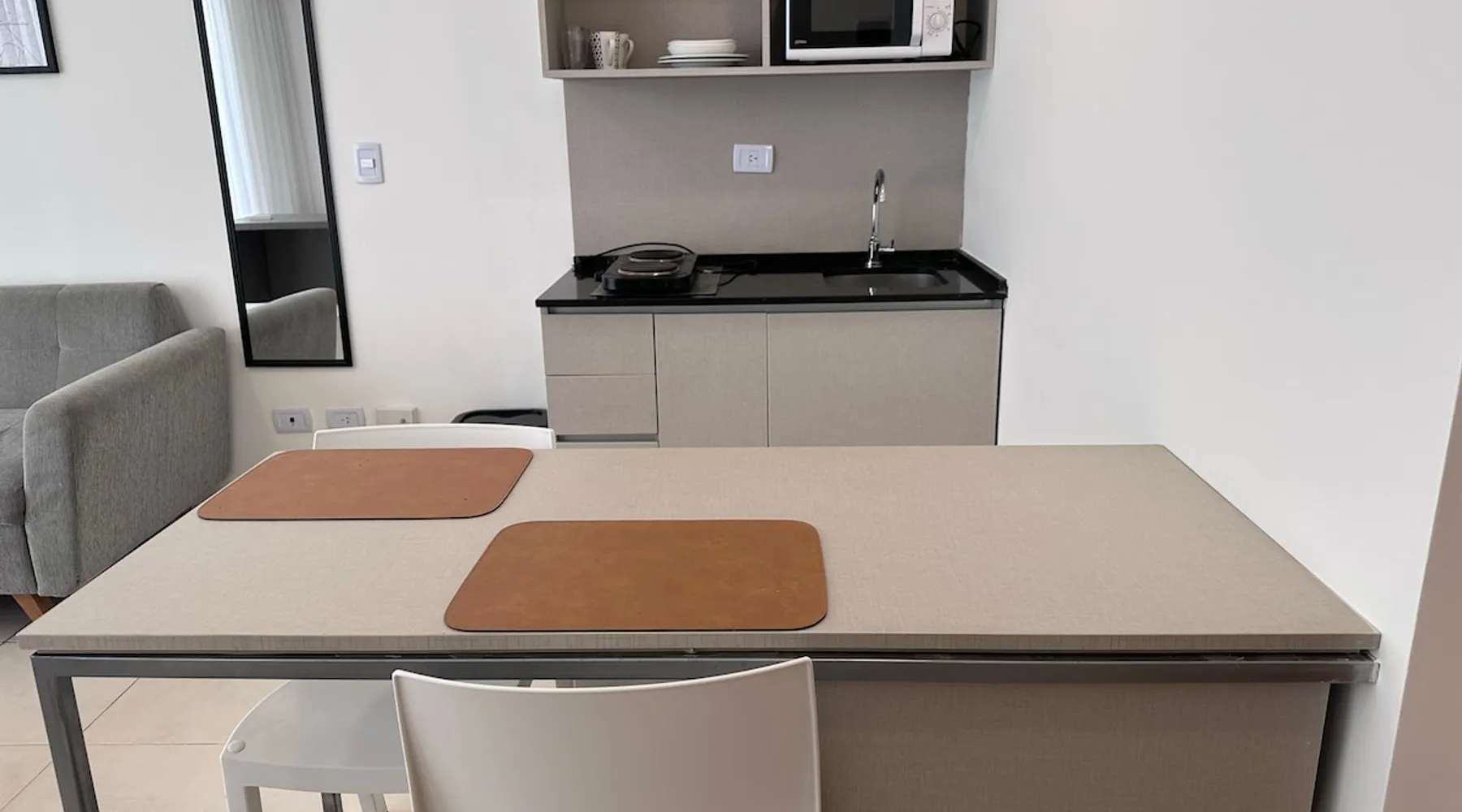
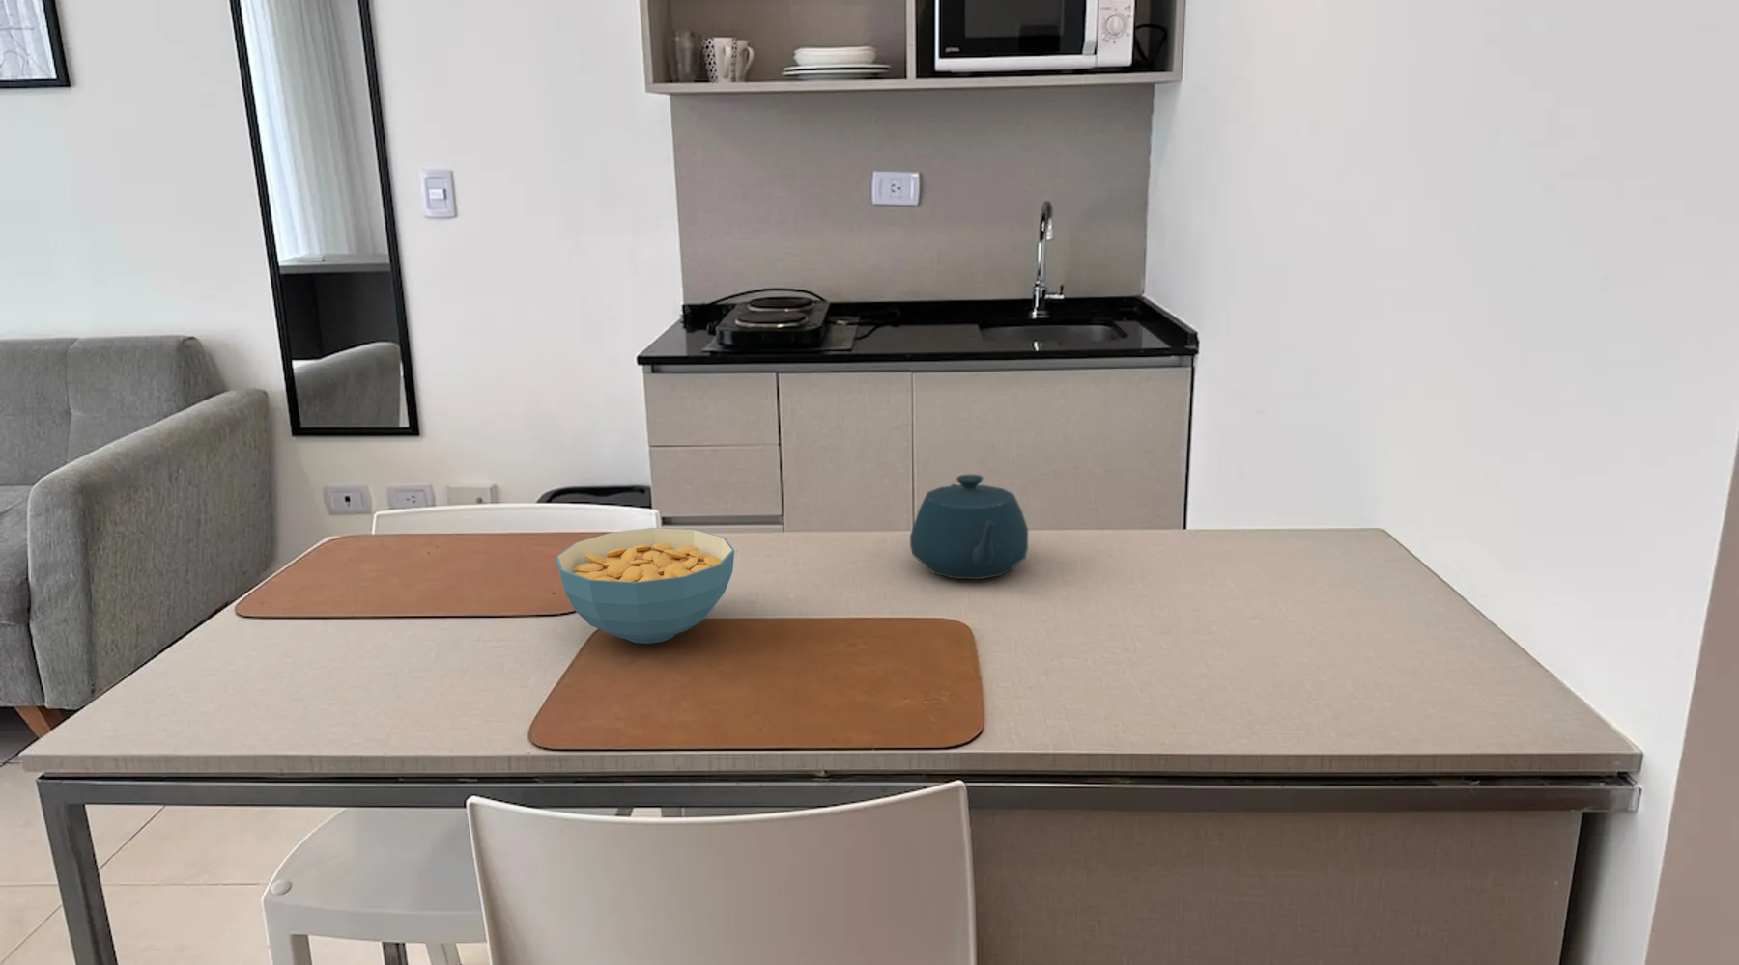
+ teapot [909,474,1029,580]
+ cereal bowl [555,526,735,644]
